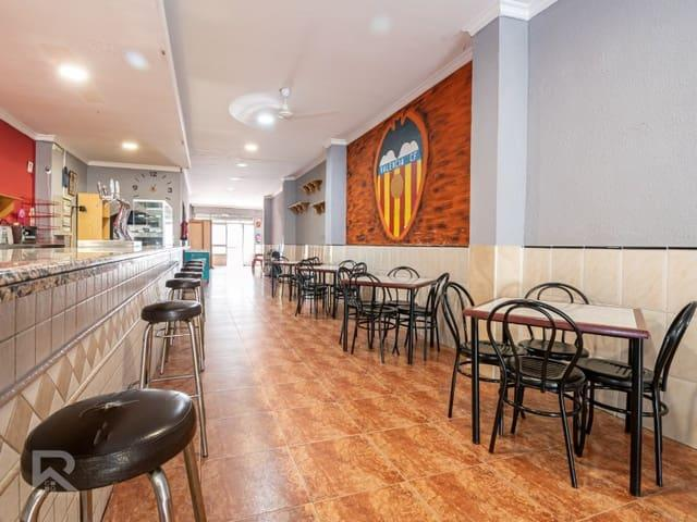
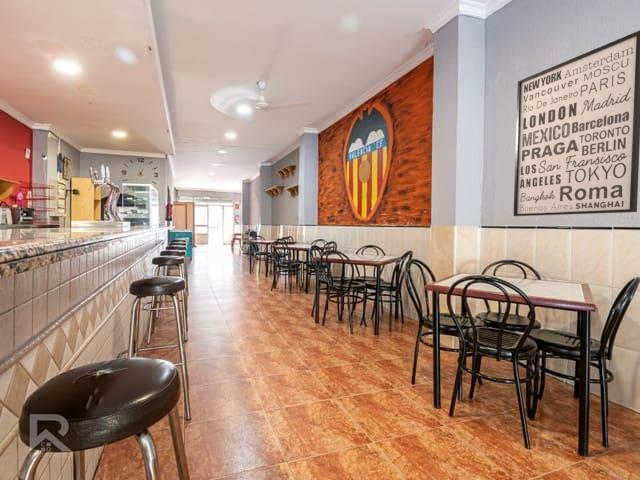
+ wall art [512,29,640,217]
